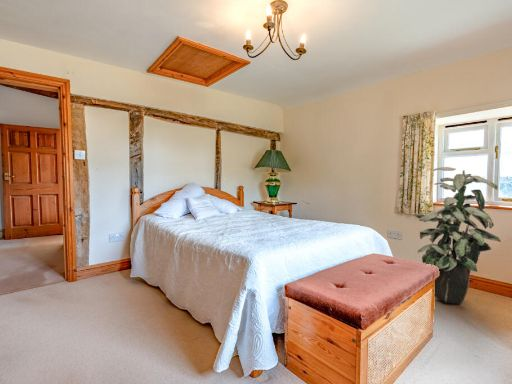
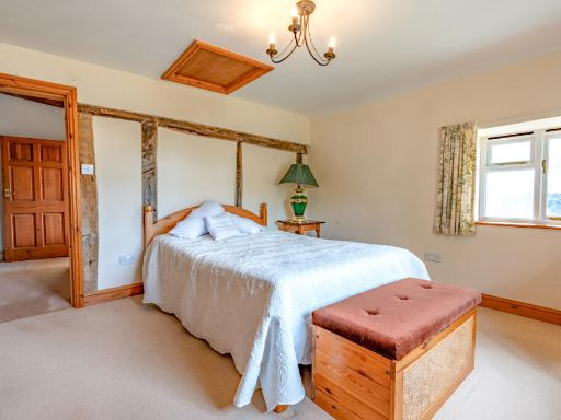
- indoor plant [413,166,502,305]
